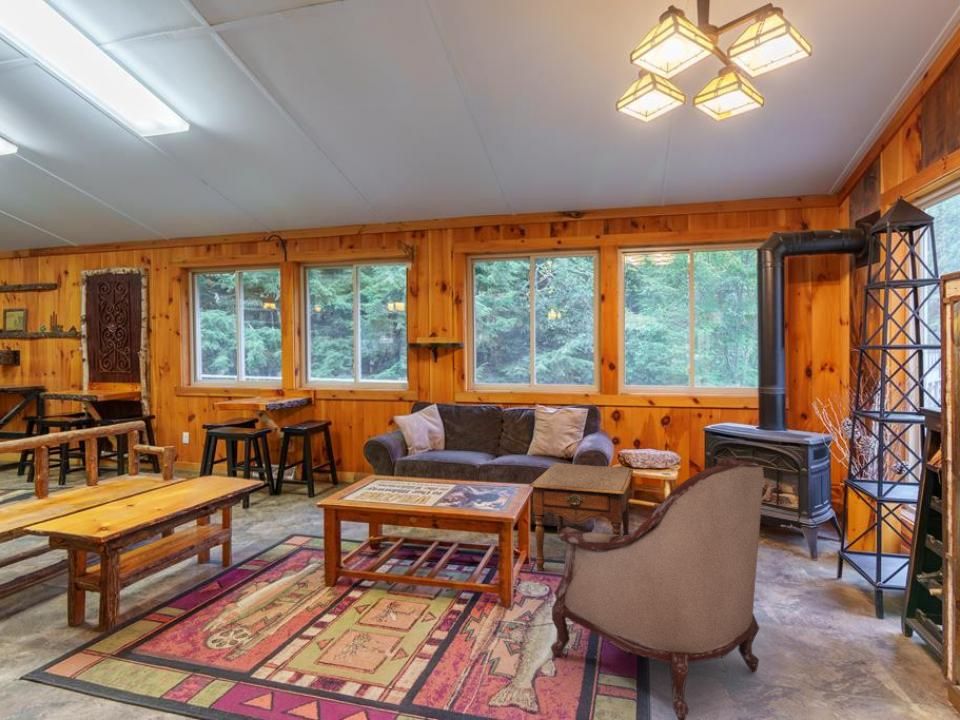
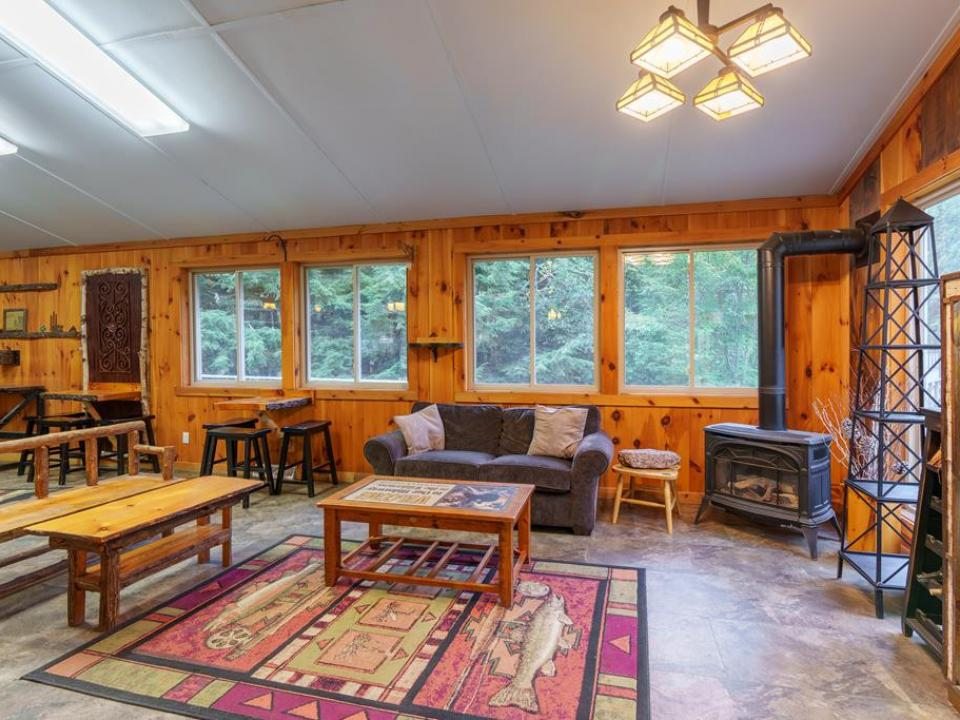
- side table [528,462,634,571]
- armchair [550,455,765,720]
